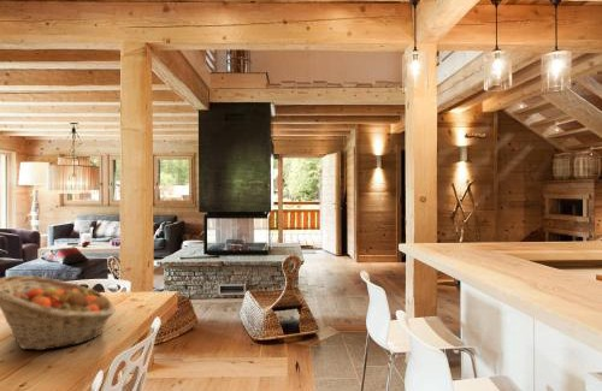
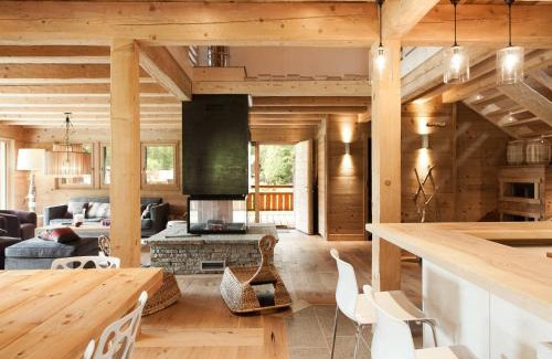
- fruit basket [0,274,117,351]
